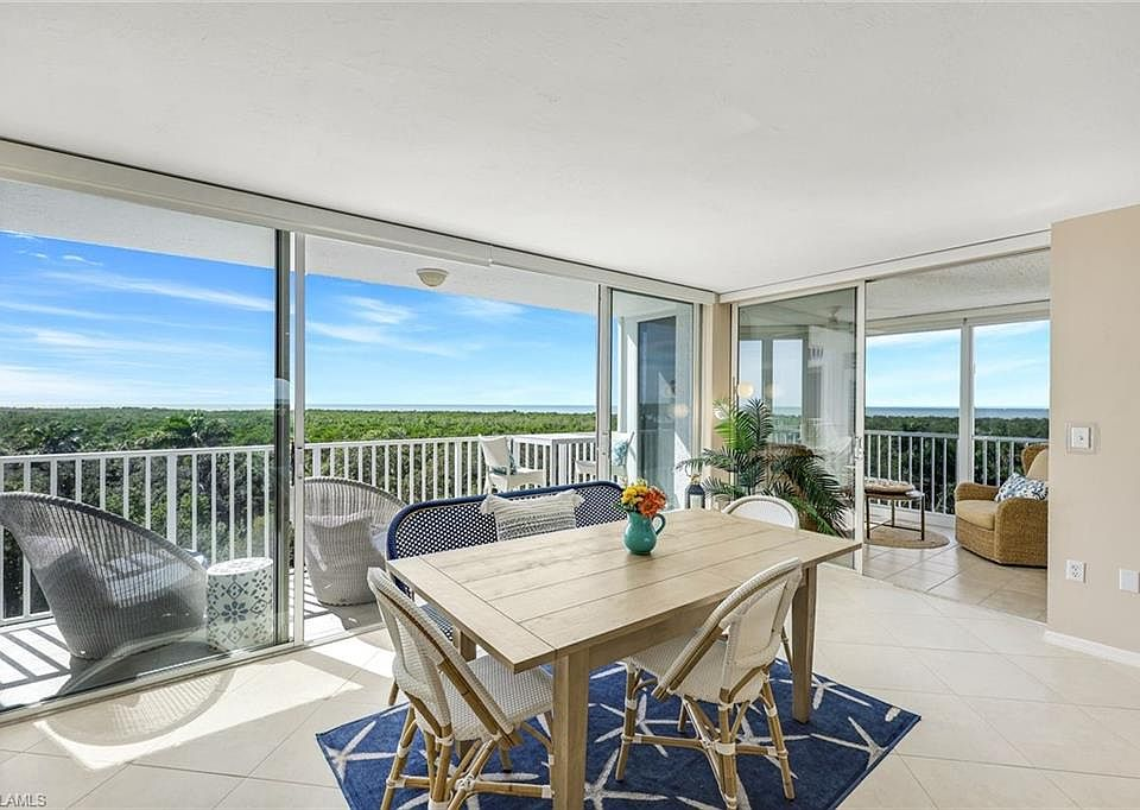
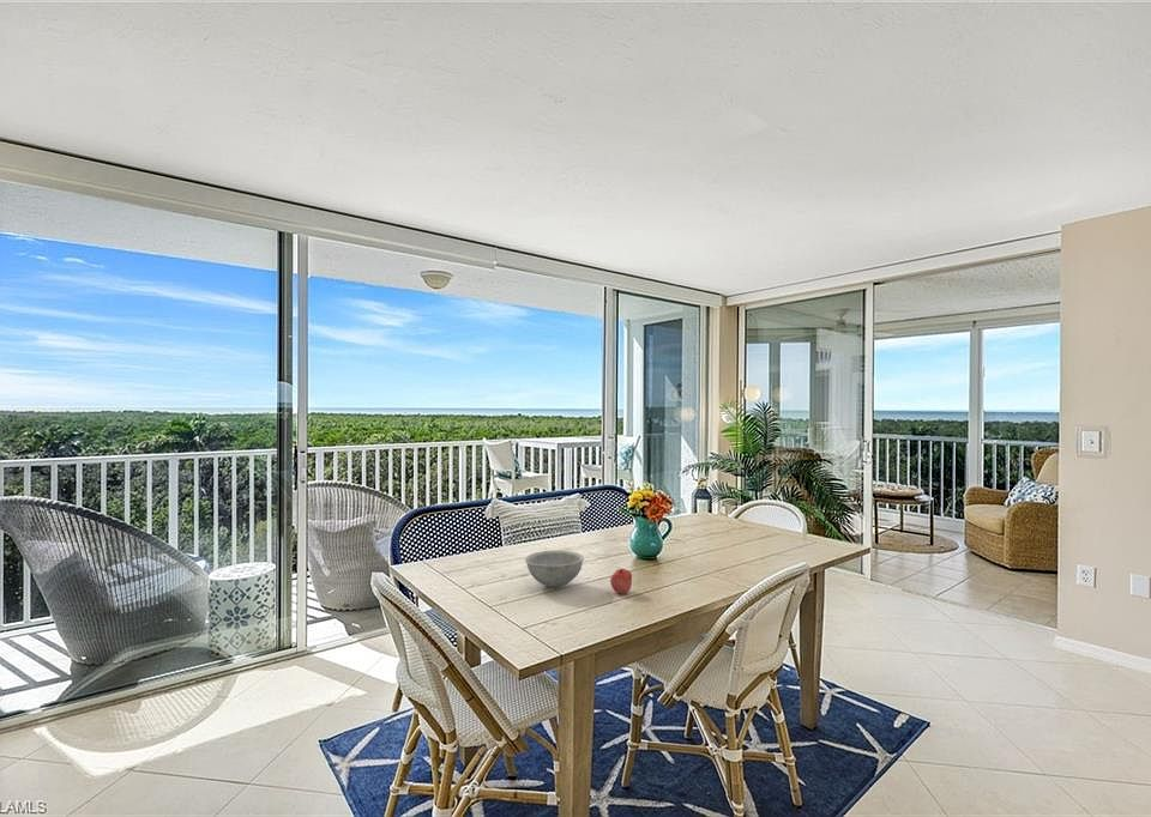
+ apple [609,568,633,594]
+ bowl [524,549,585,588]
